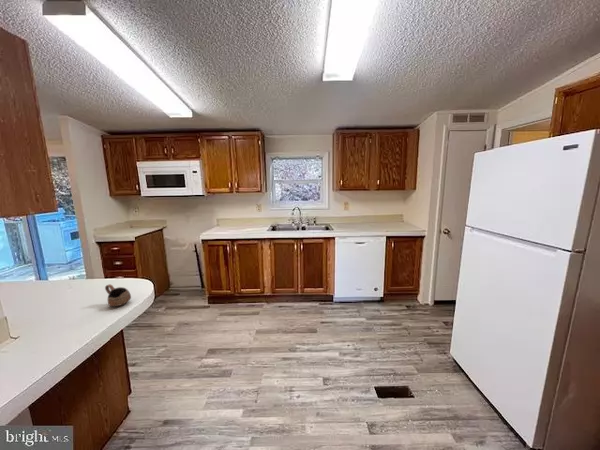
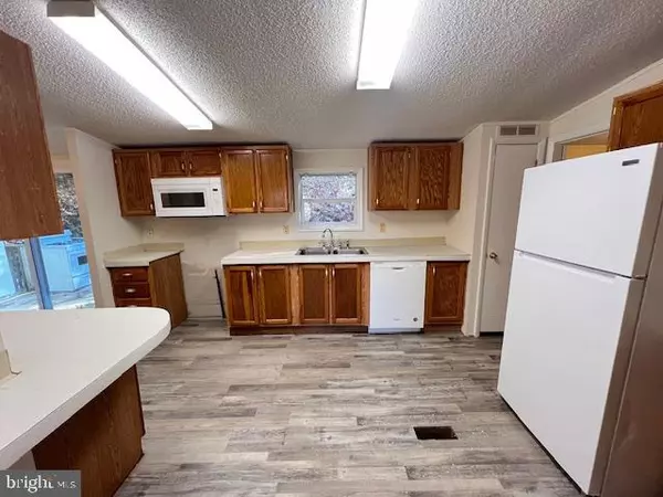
- cup [104,283,132,307]
